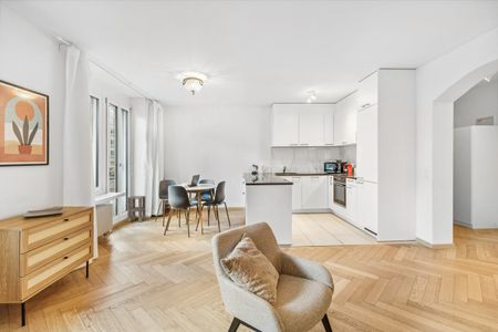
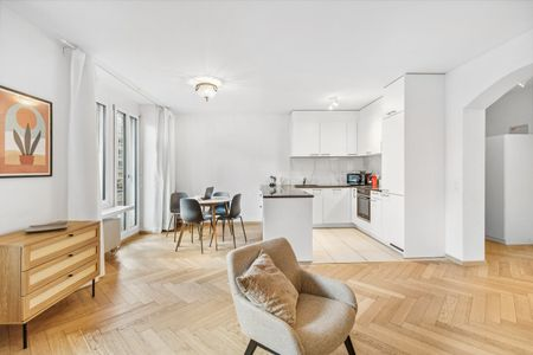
- side table [126,195,147,224]
